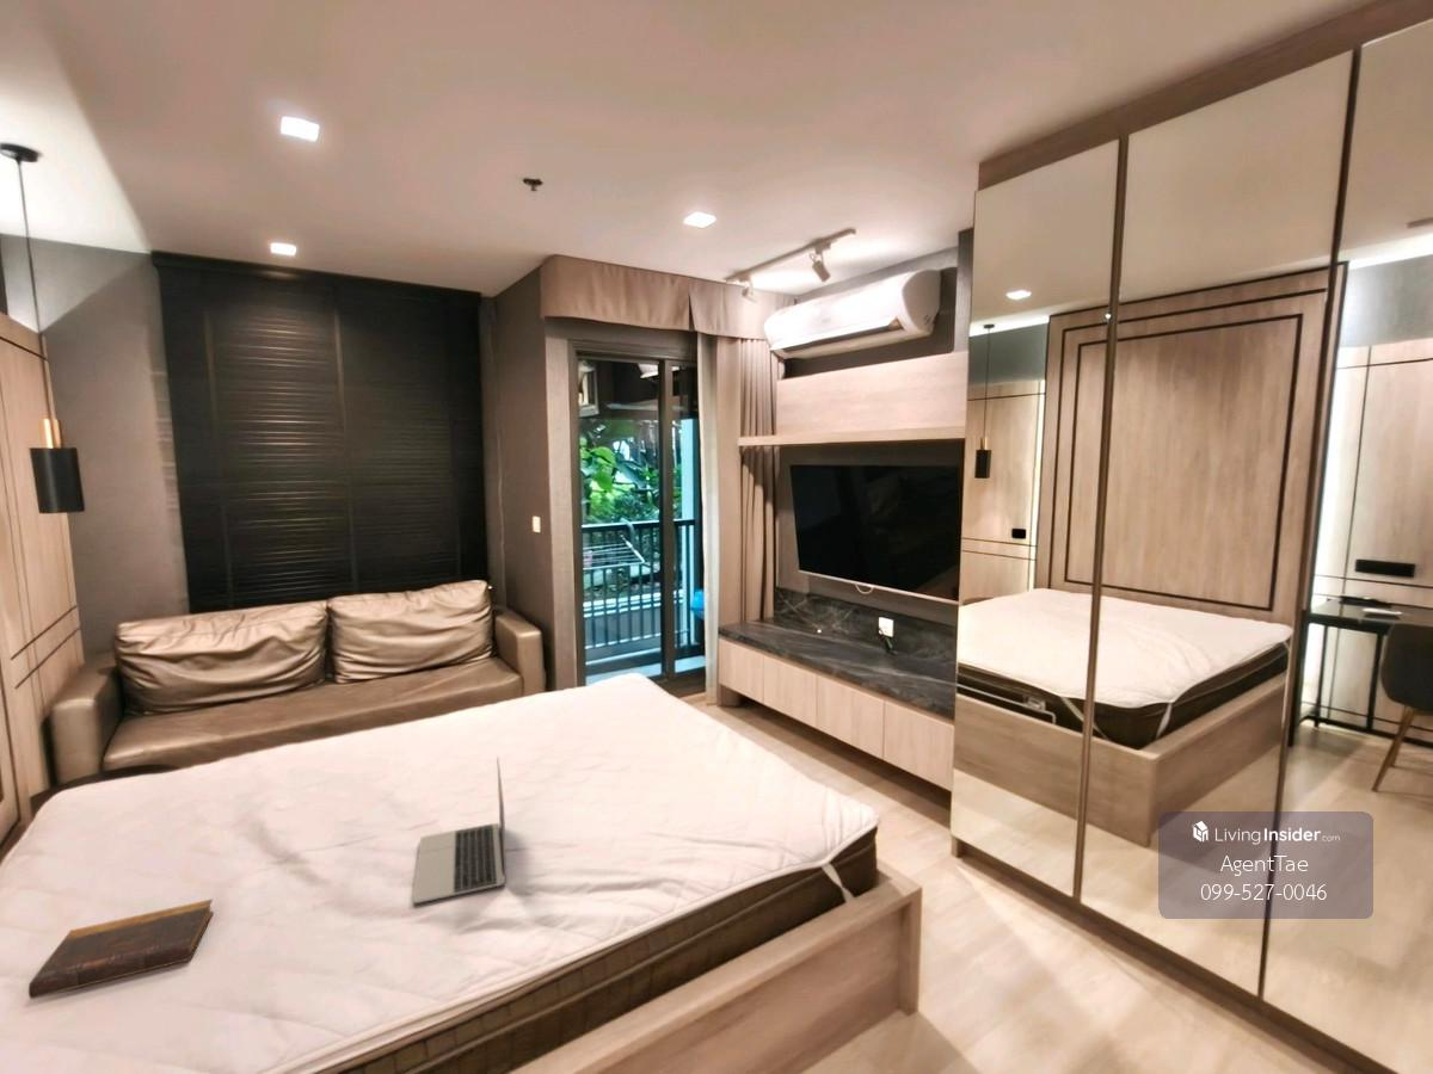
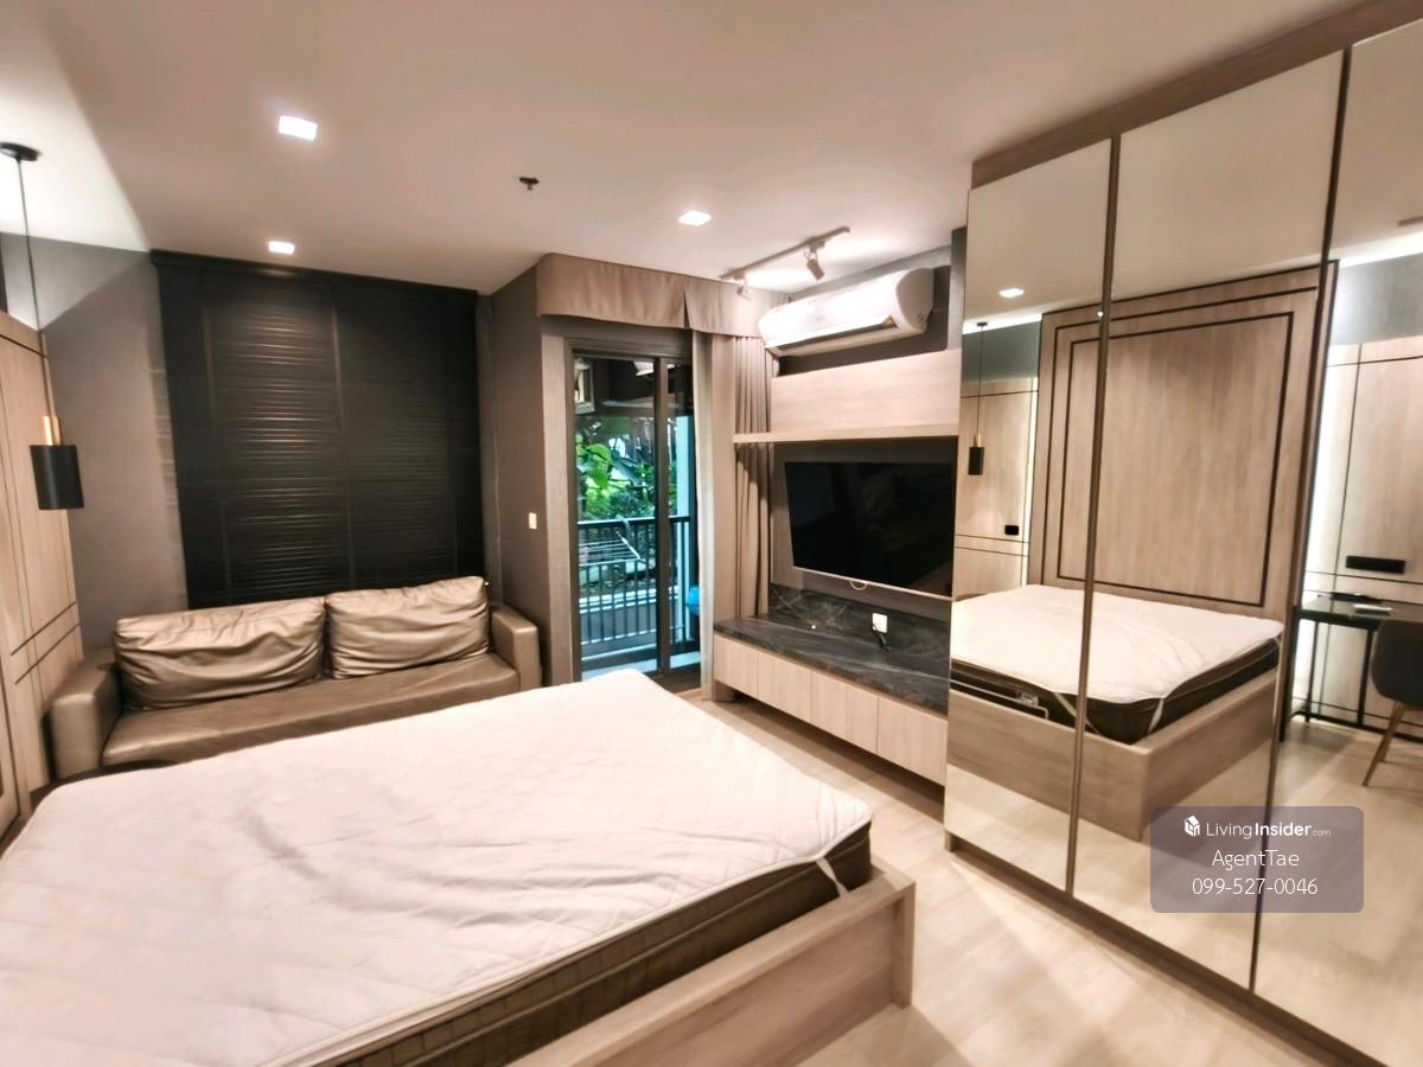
- laptop [412,755,508,905]
- book [27,899,215,1000]
